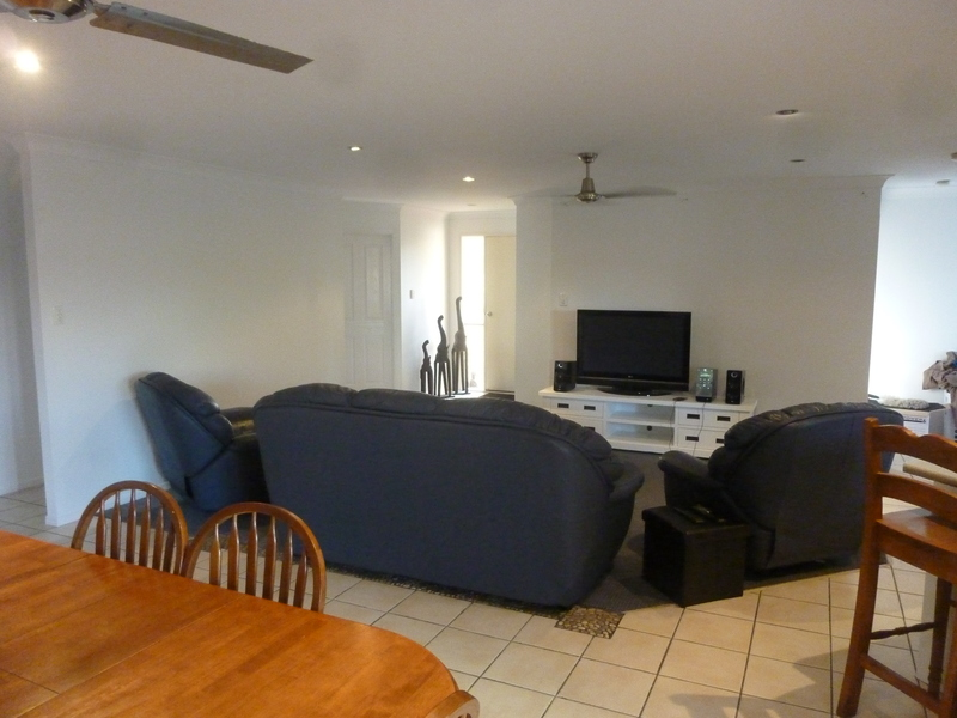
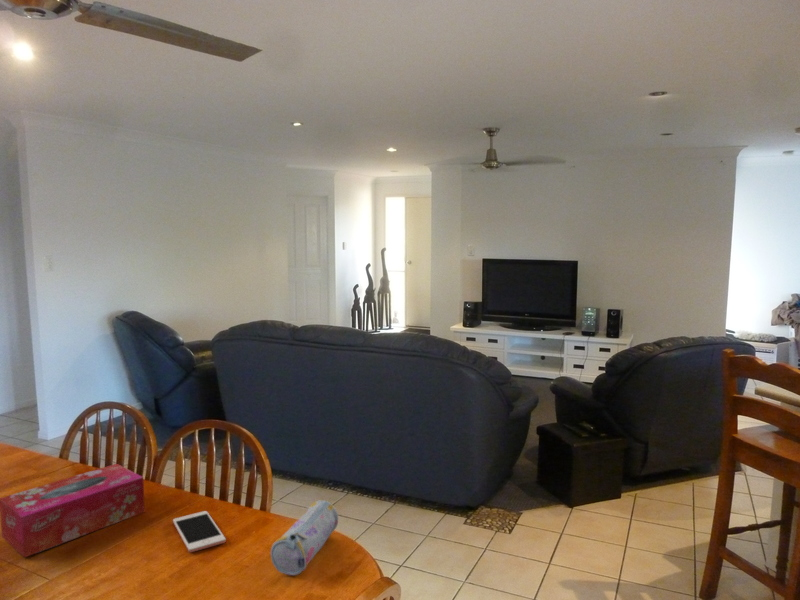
+ cell phone [172,510,227,553]
+ tissue box [0,463,146,559]
+ pencil case [270,499,339,576]
